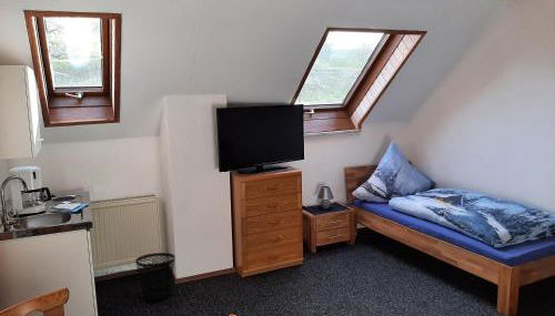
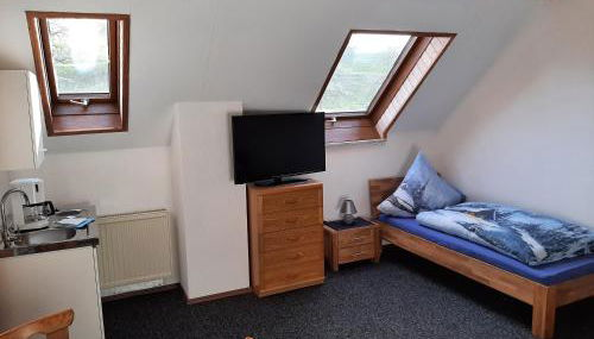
- wastebasket [134,252,175,302]
